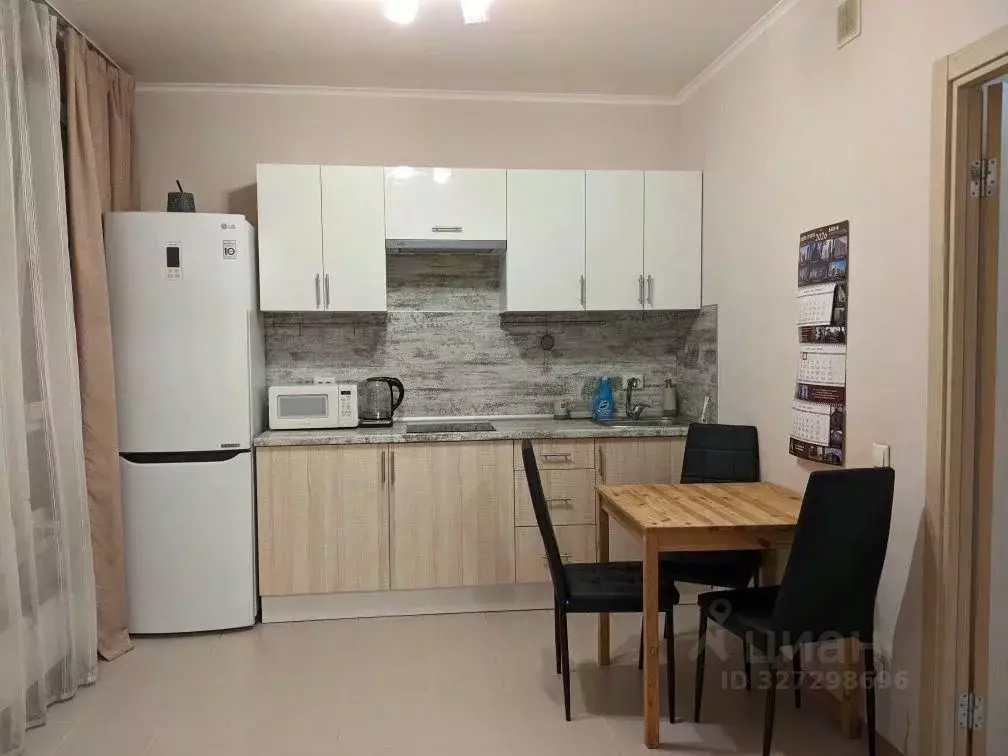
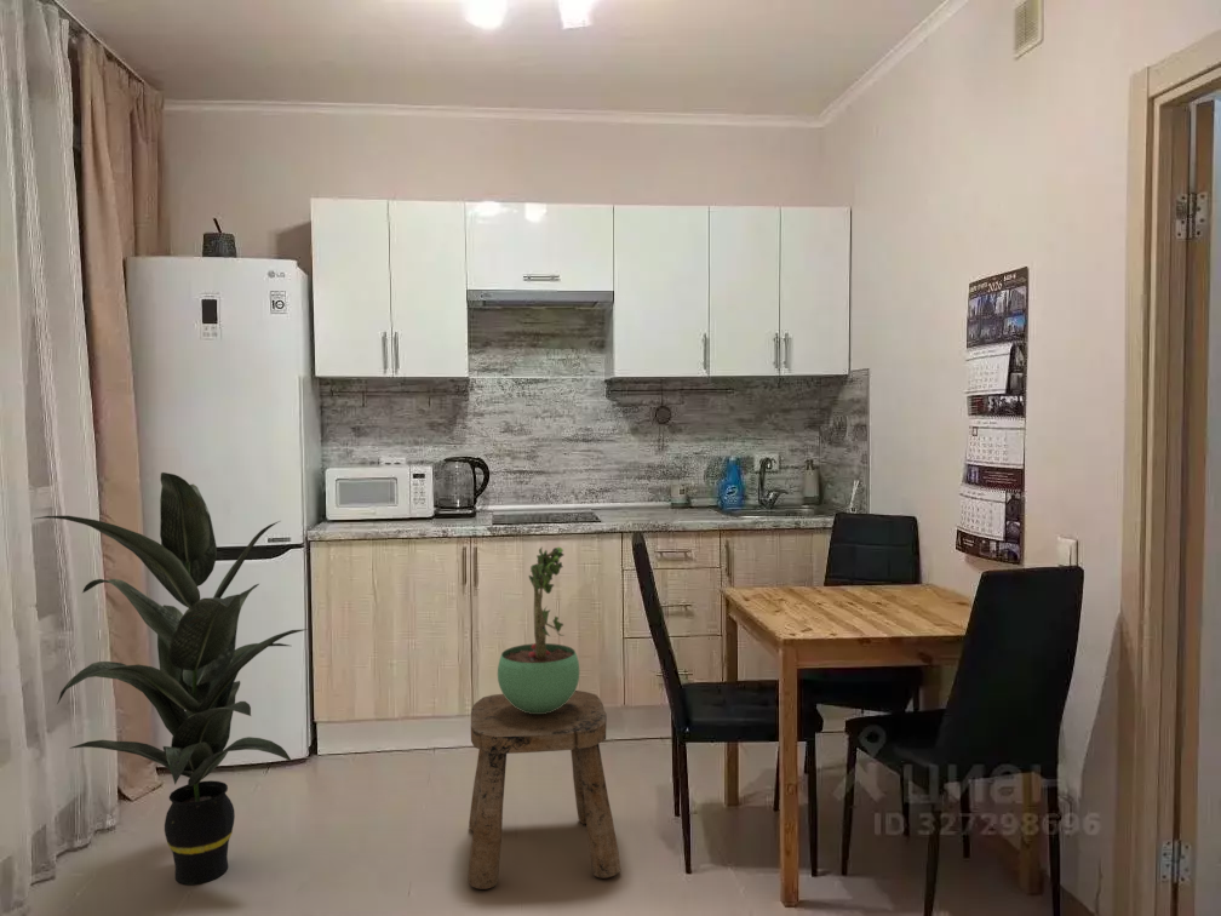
+ potted plant [497,546,580,714]
+ stool [466,689,621,891]
+ indoor plant [35,471,309,886]
